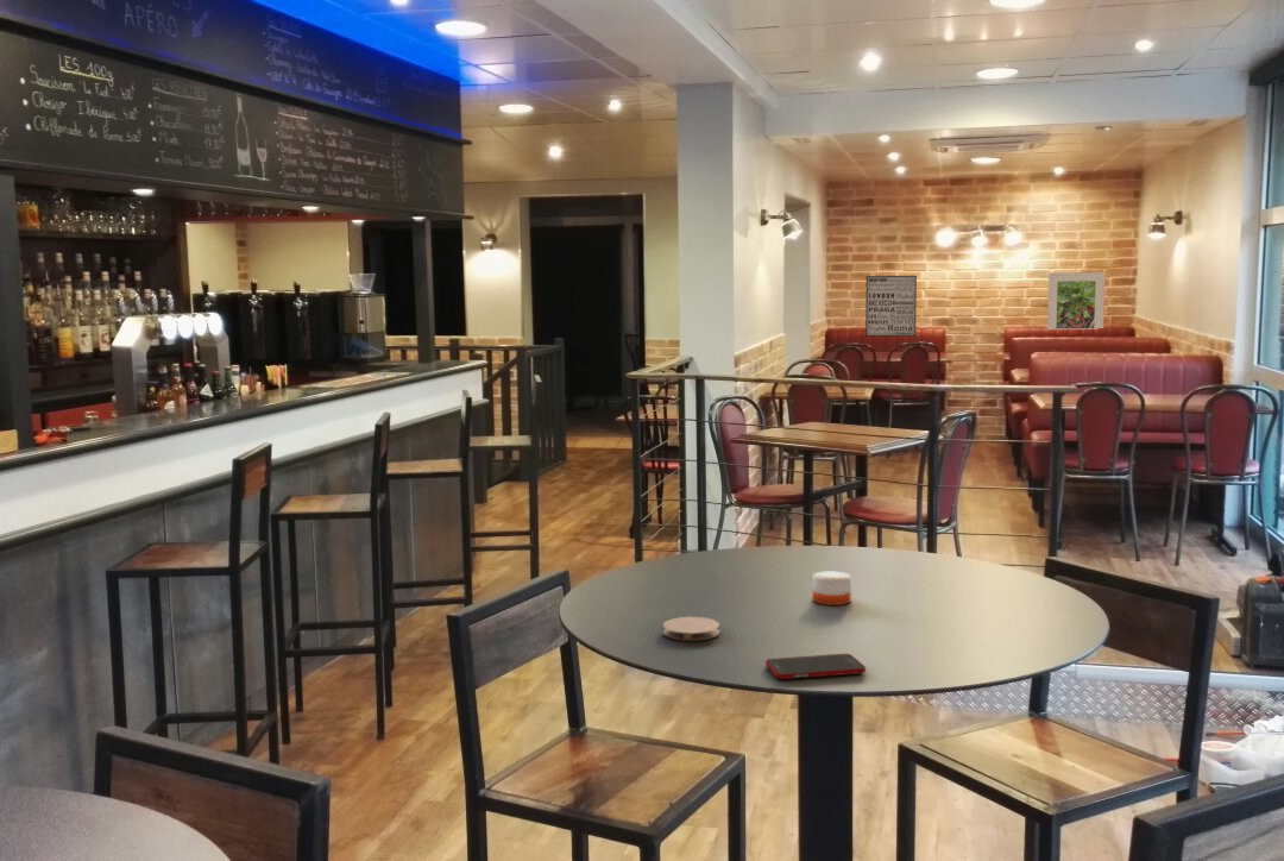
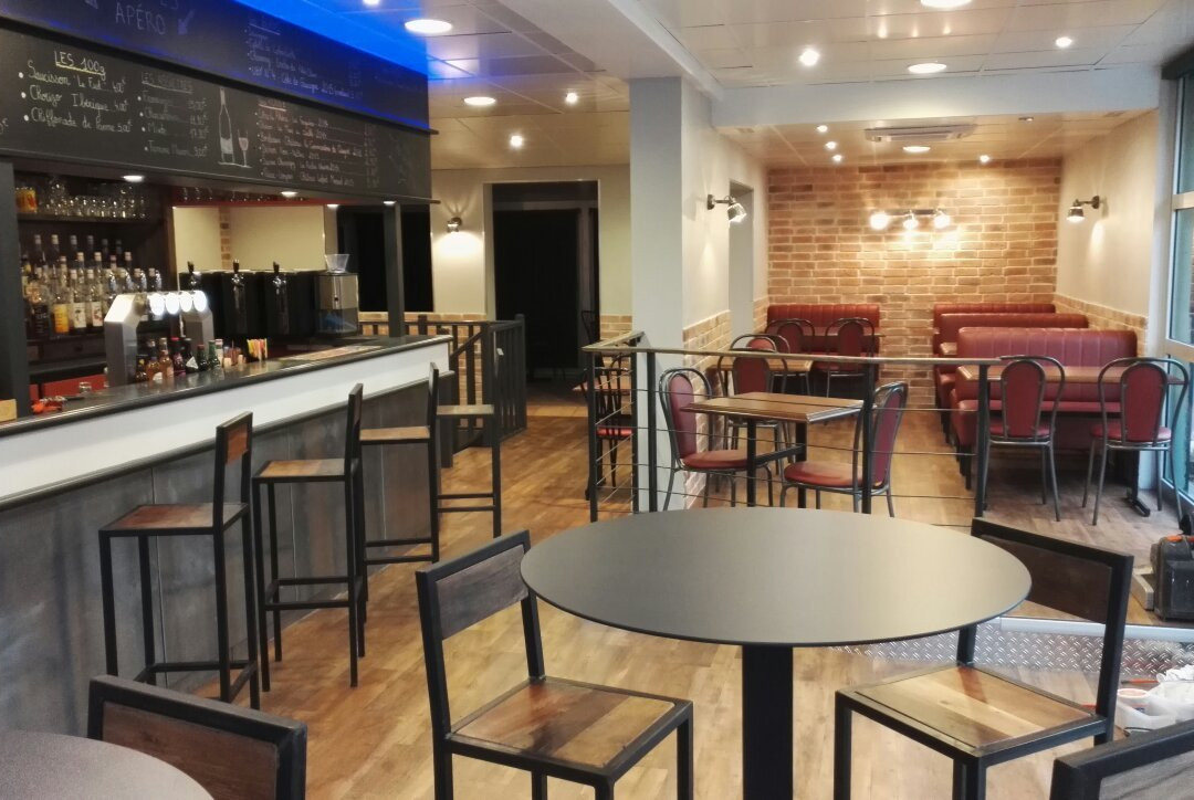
- cell phone [764,653,867,680]
- coaster [662,616,720,642]
- wall art [864,275,918,338]
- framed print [1046,271,1107,331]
- candle [812,563,852,607]
